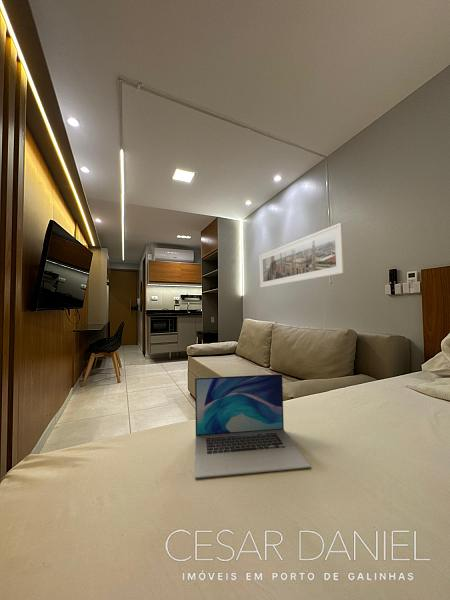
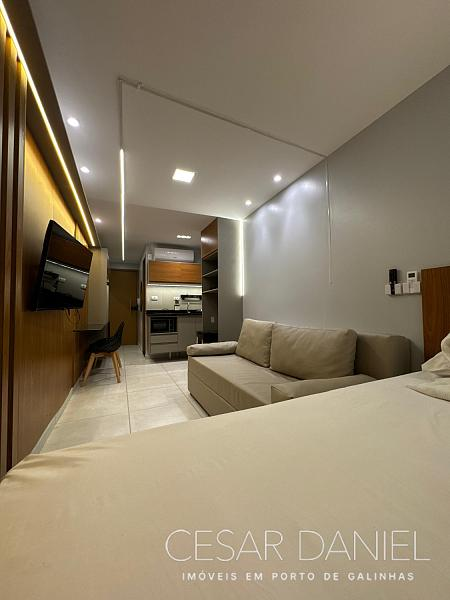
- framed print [259,222,345,289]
- laptop [194,373,312,479]
